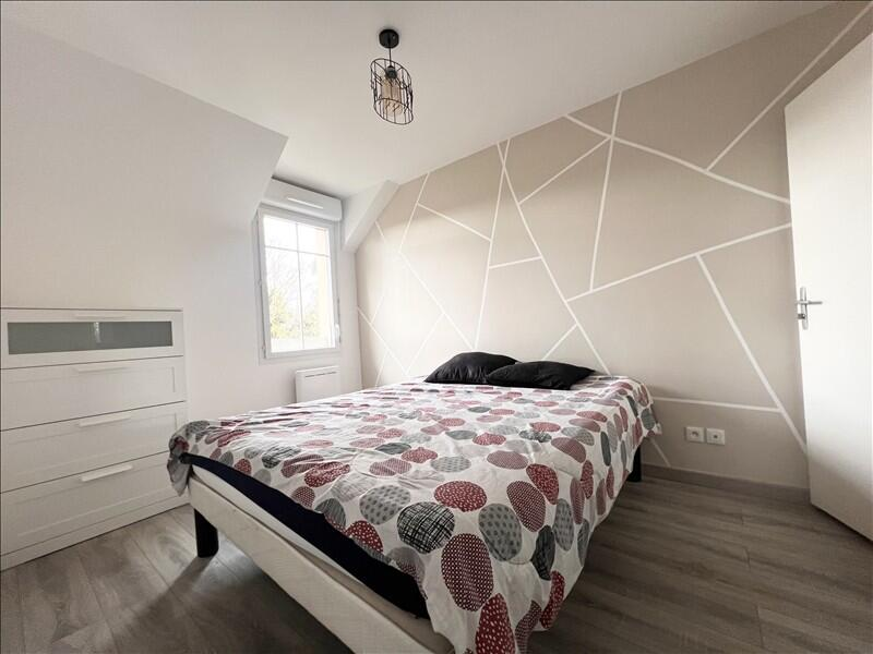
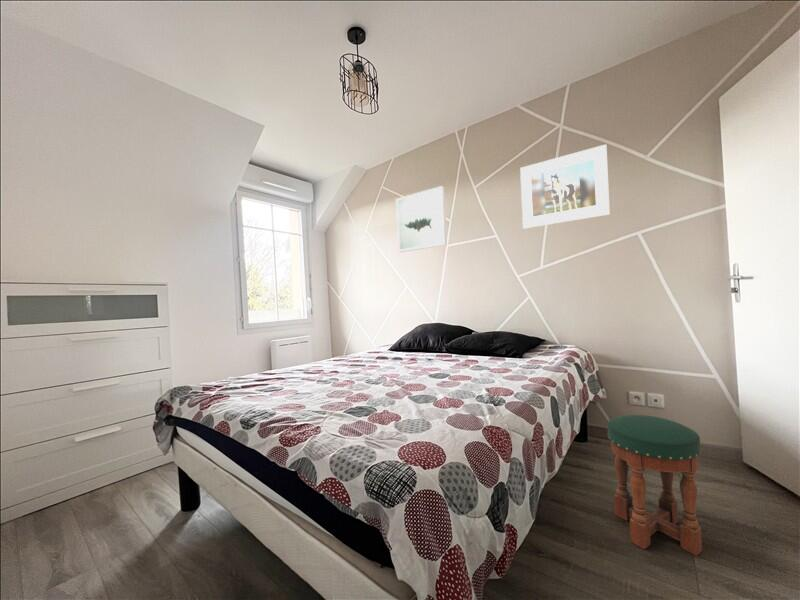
+ stool [607,414,703,557]
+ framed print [519,143,611,230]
+ wall art [395,185,448,253]
